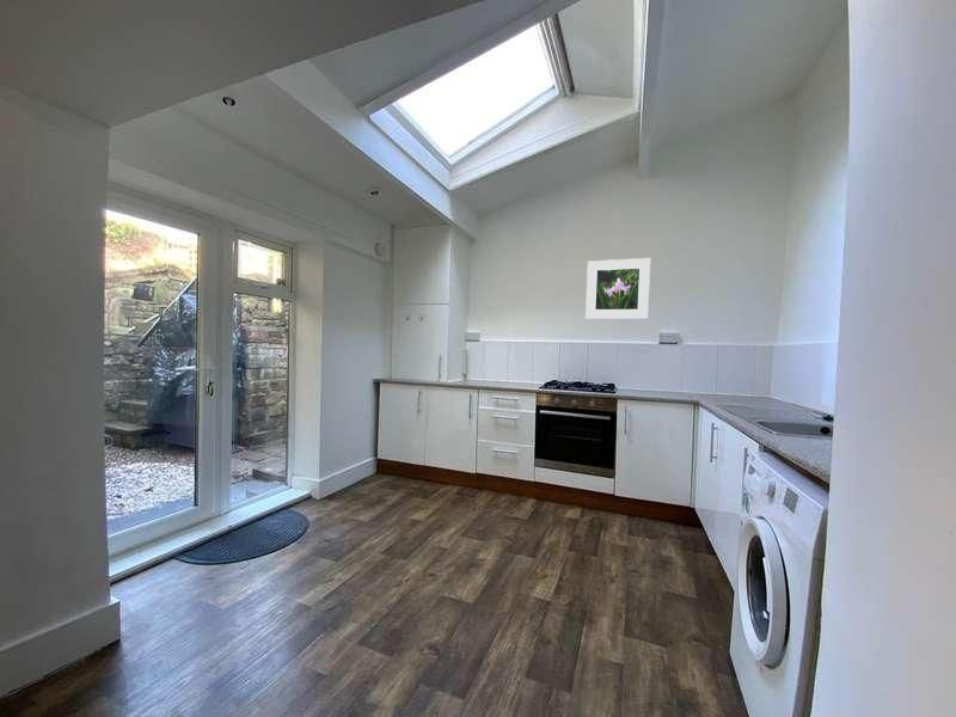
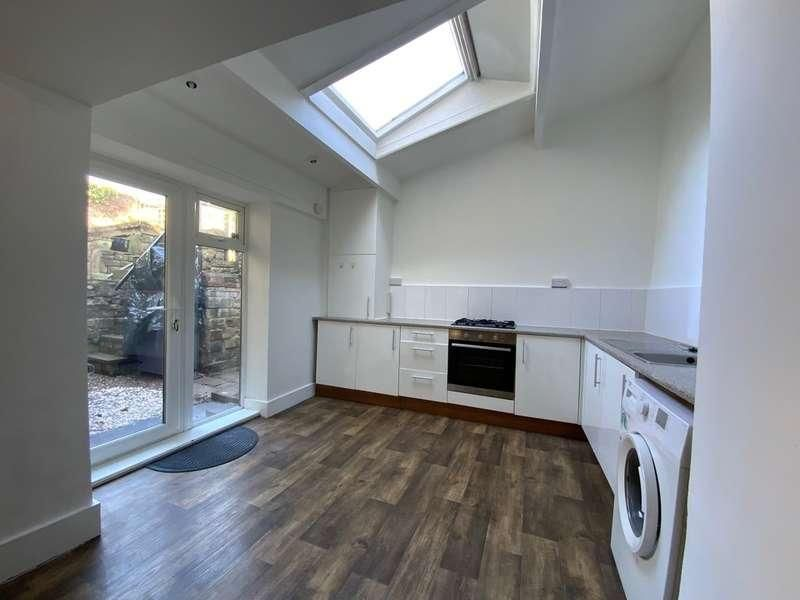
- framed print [584,257,651,320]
